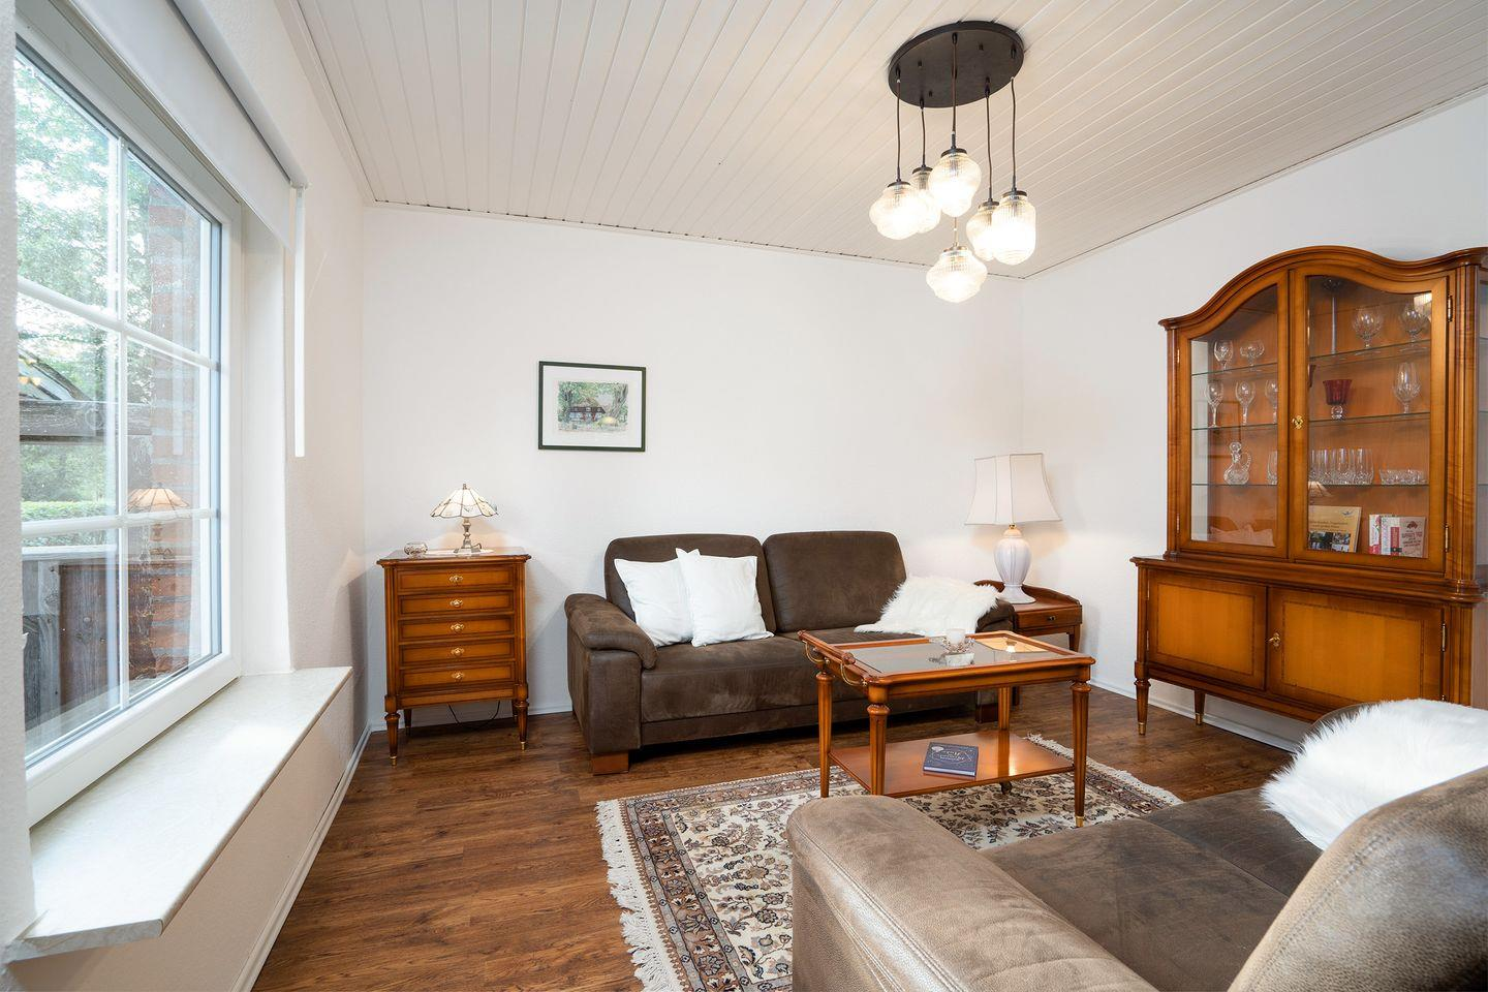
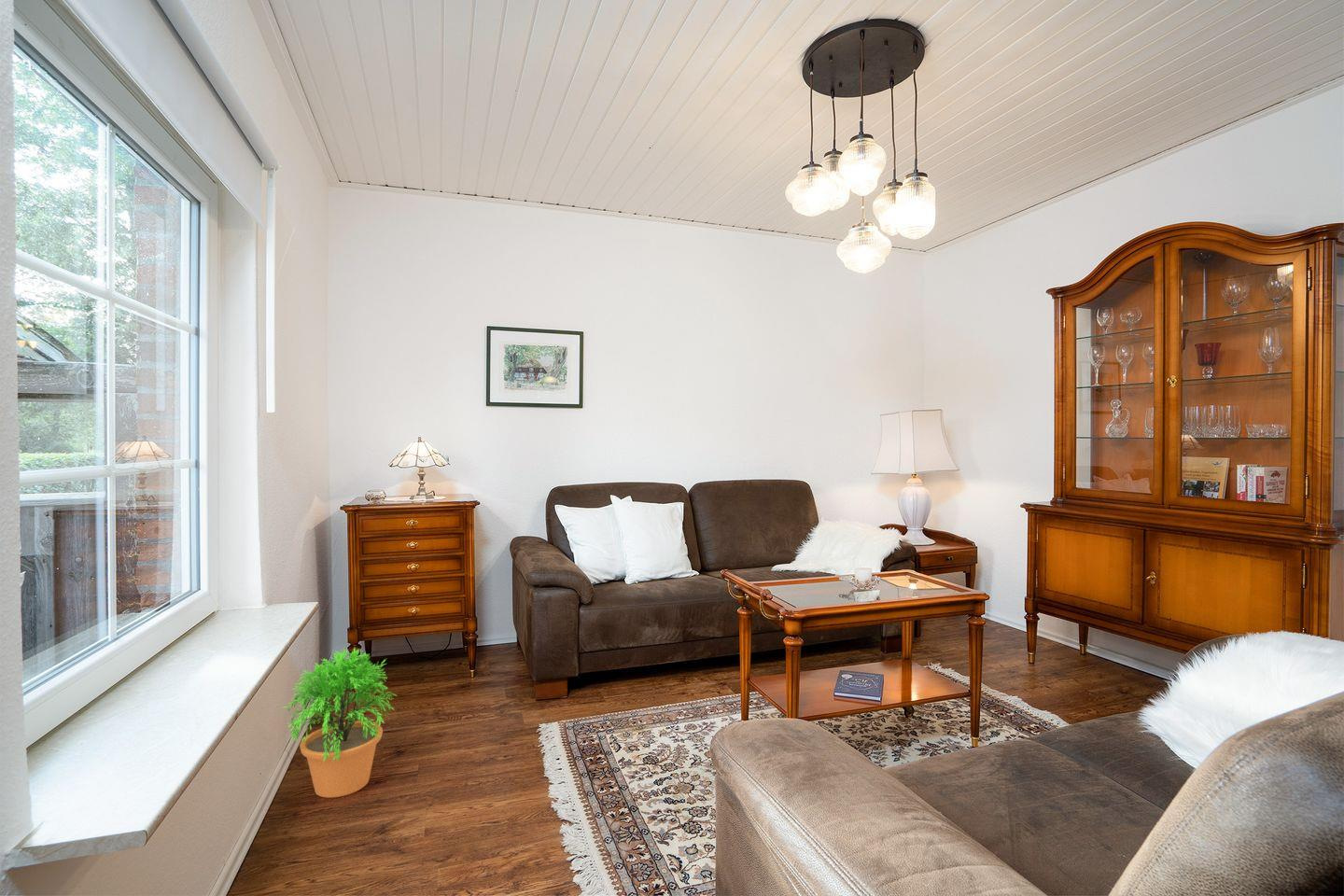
+ potted plant [280,647,398,799]
